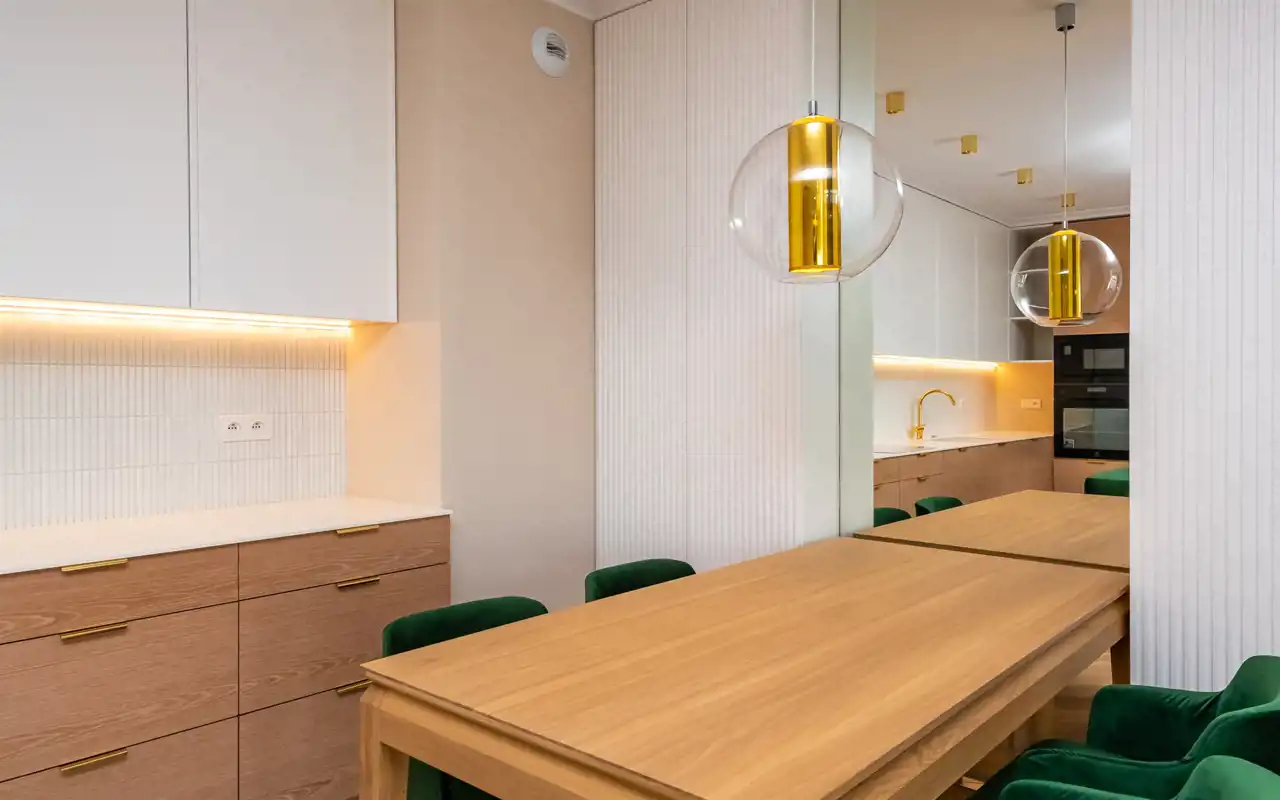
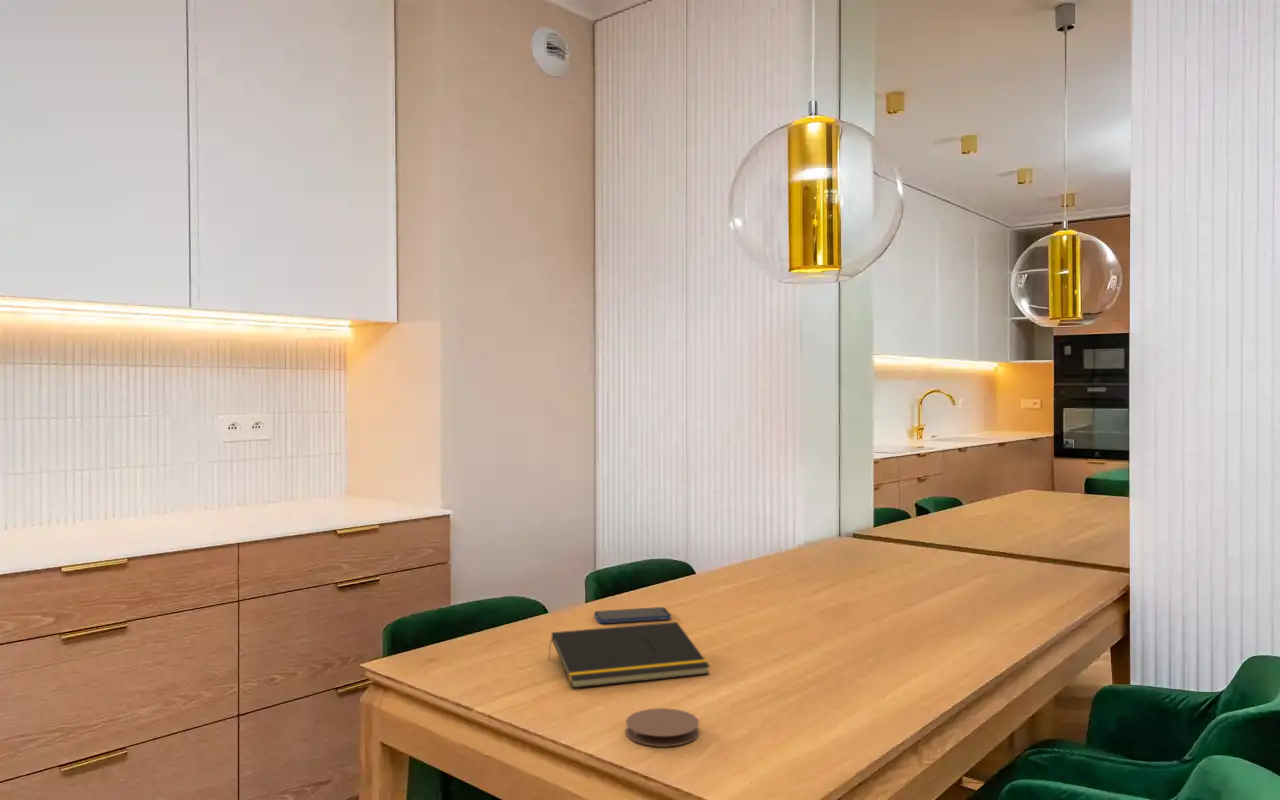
+ coaster [625,707,700,747]
+ smartphone [593,606,672,624]
+ notepad [547,621,711,689]
